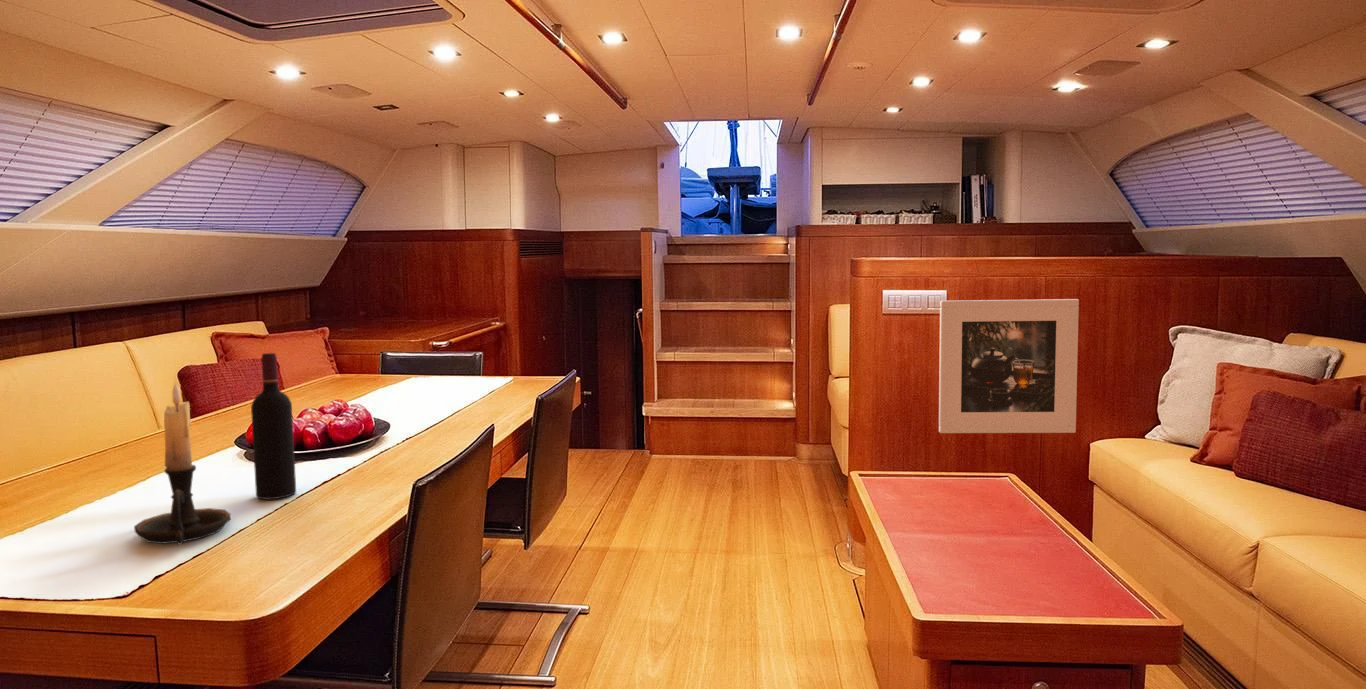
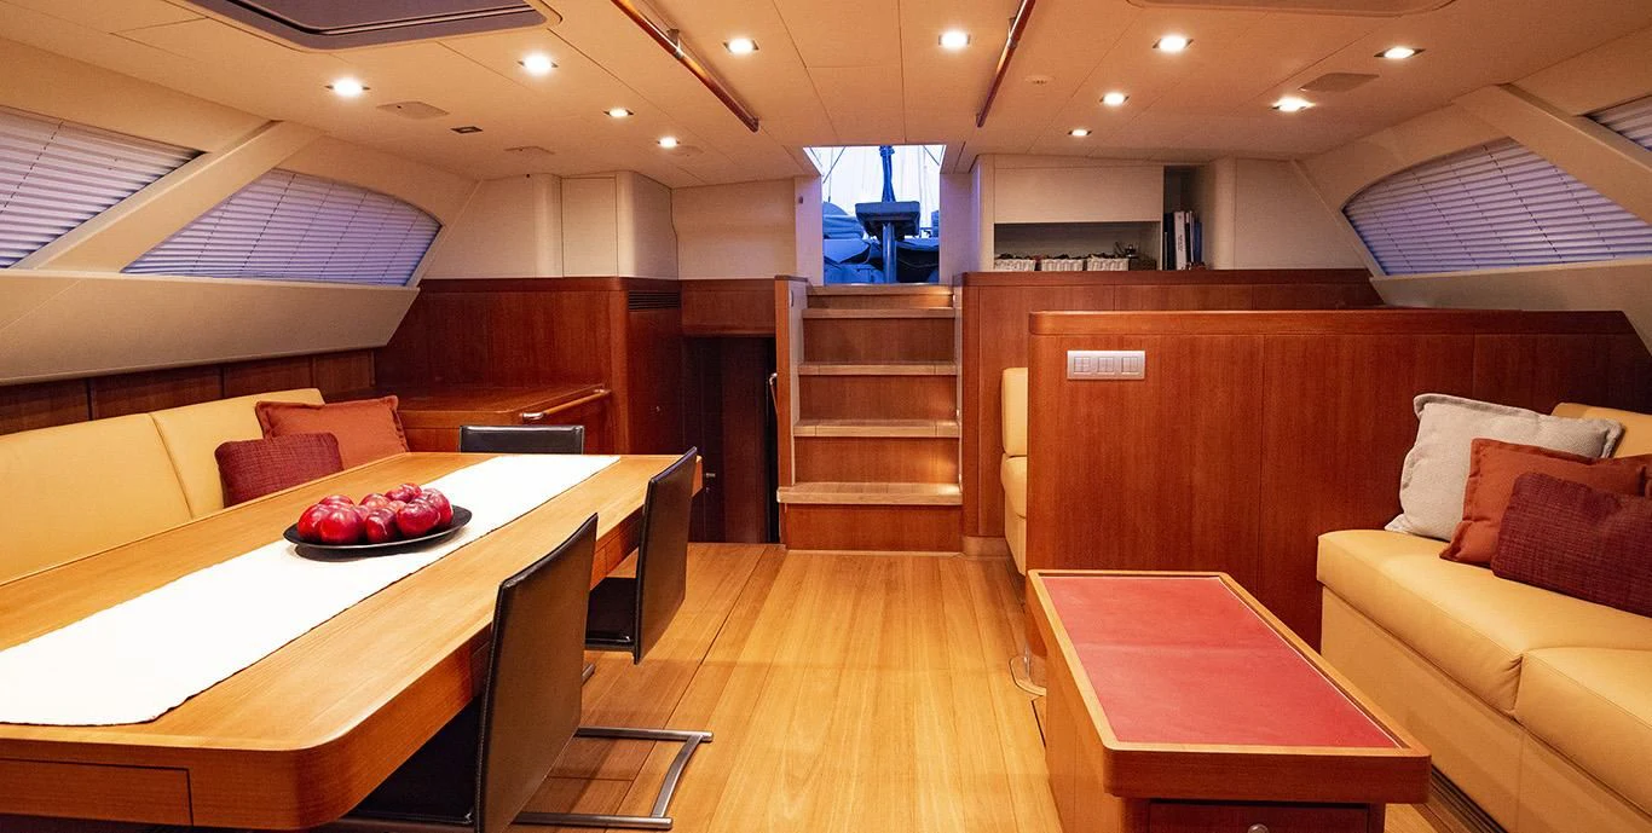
- wine bottle [250,352,297,500]
- candle holder [133,380,232,546]
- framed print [938,298,1080,434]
